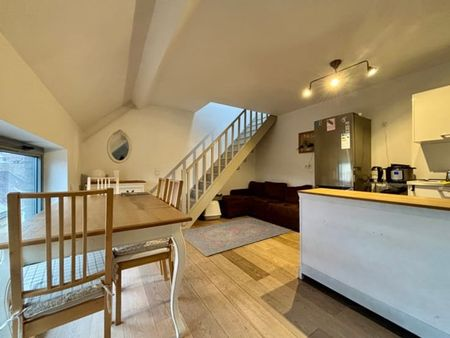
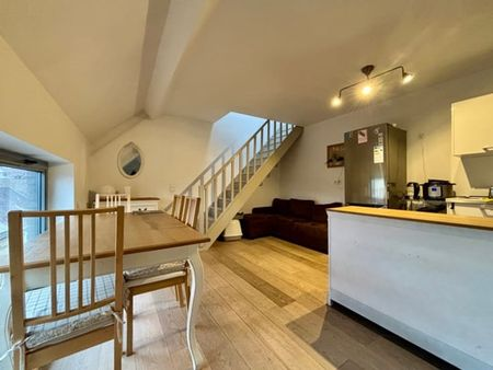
- rug [182,217,293,257]
